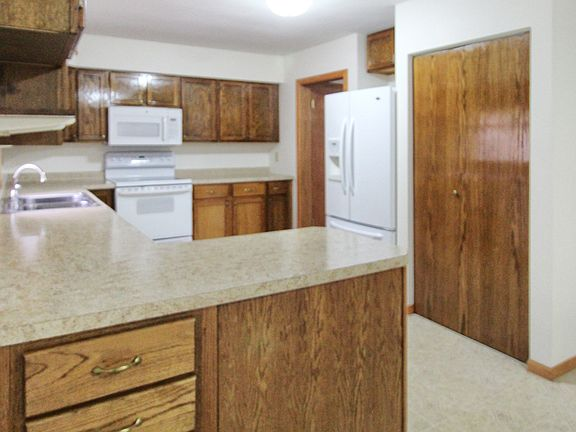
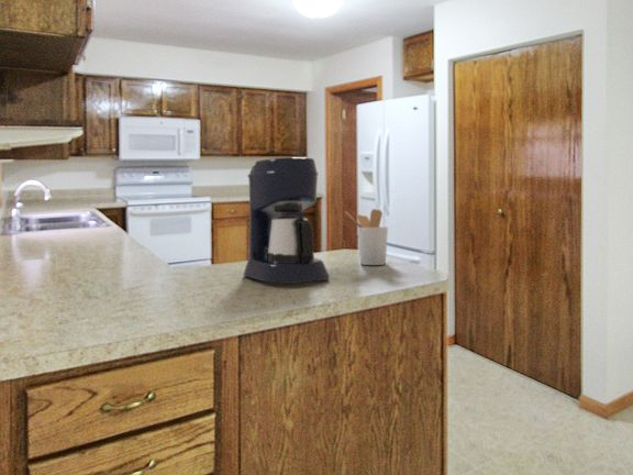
+ coffee maker [243,156,331,285]
+ utensil holder [344,208,389,266]
